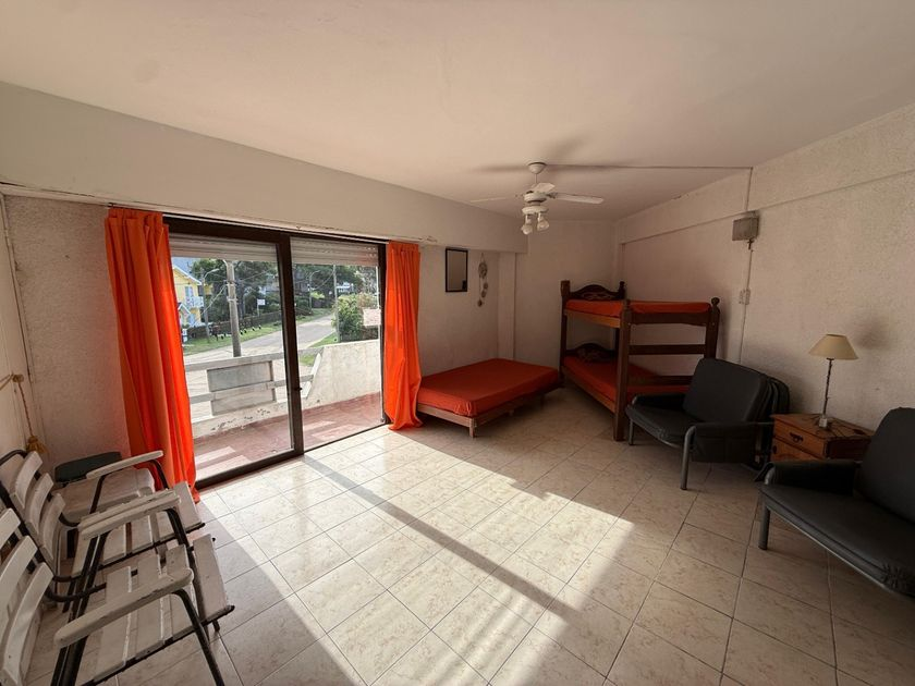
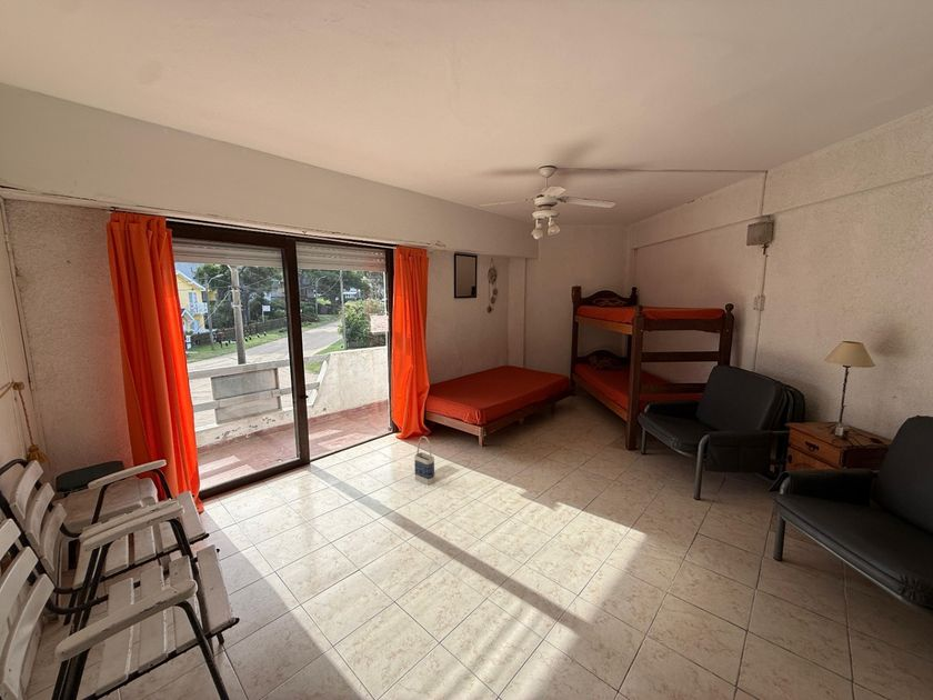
+ bag [413,436,435,486]
